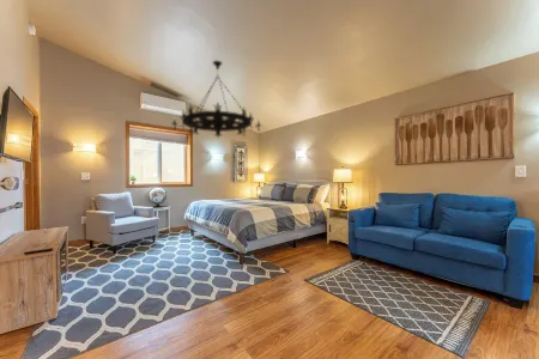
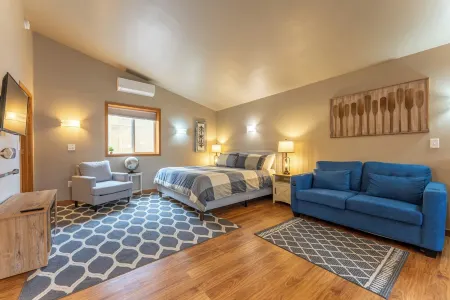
- chandelier [170,59,262,139]
